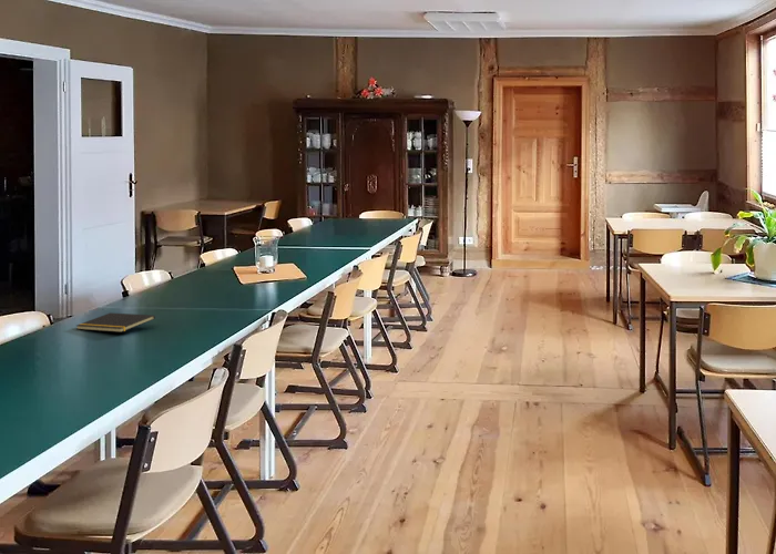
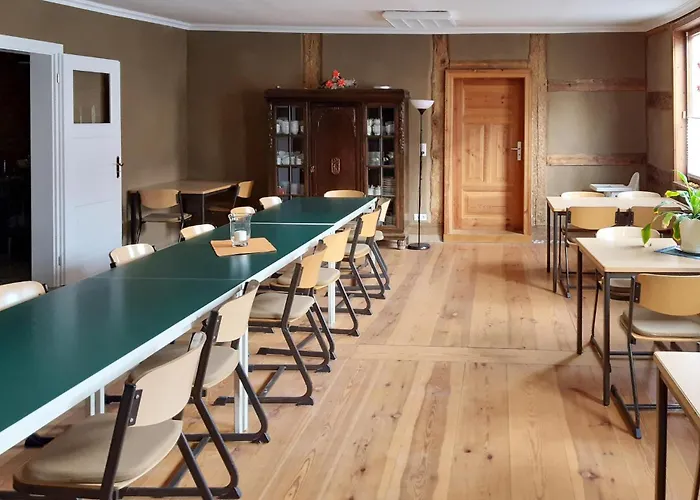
- notepad [75,311,156,334]
